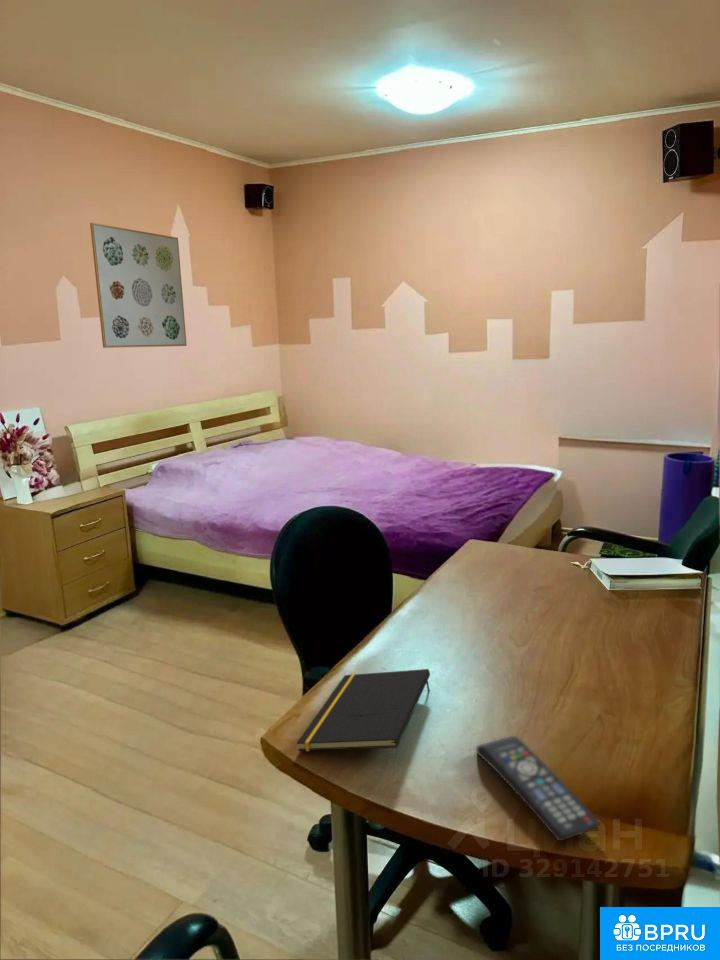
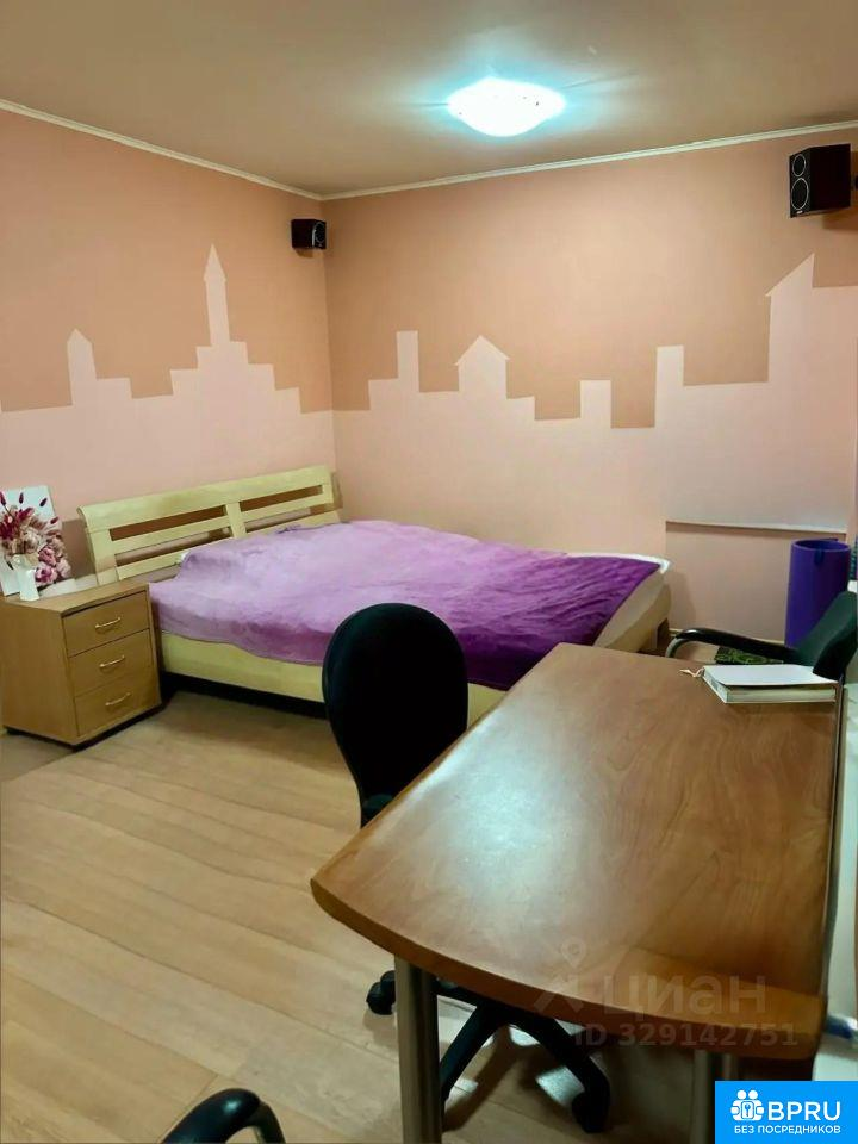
- wall art [89,222,188,349]
- remote control [475,735,602,842]
- notepad [296,668,431,752]
